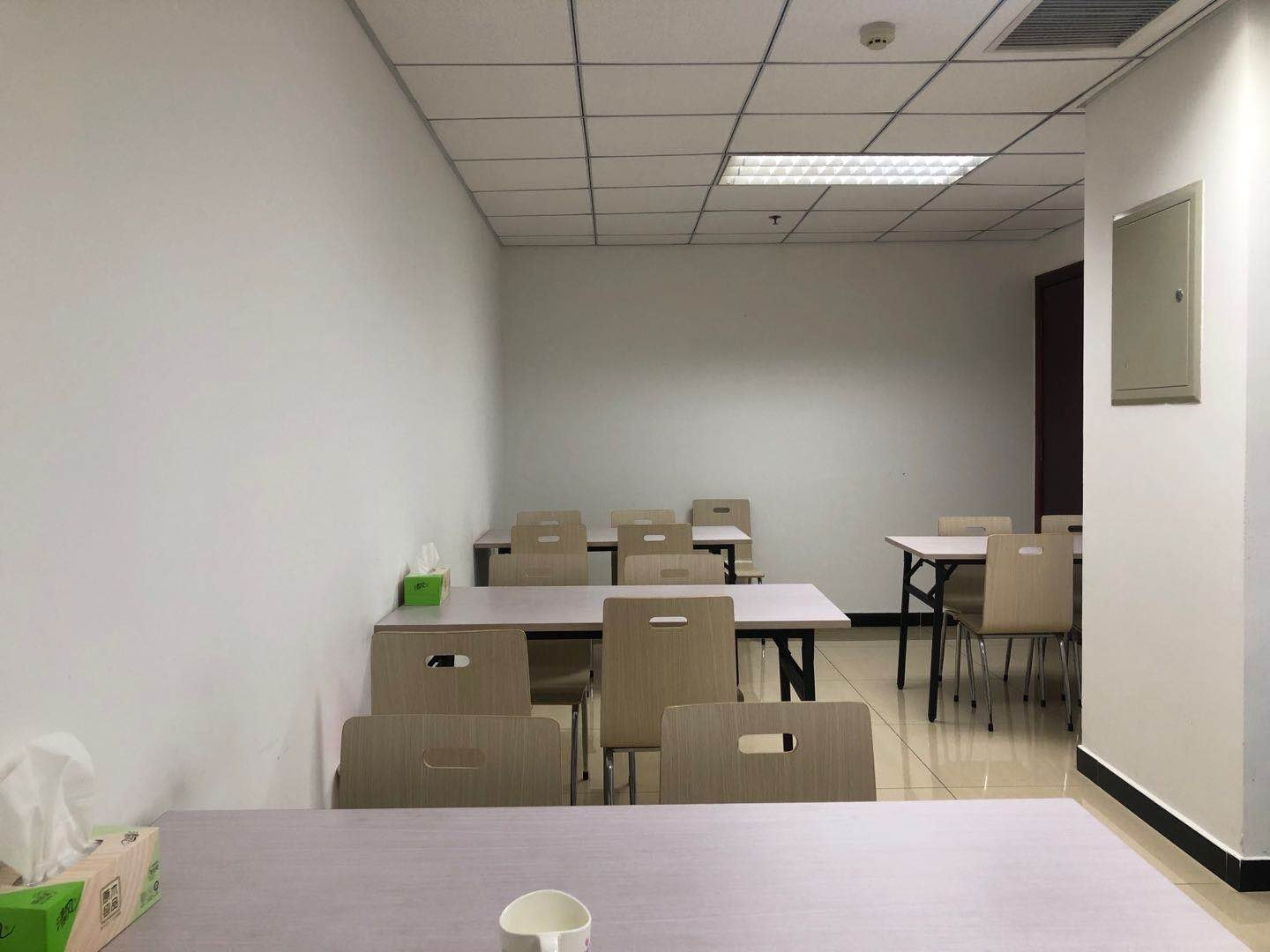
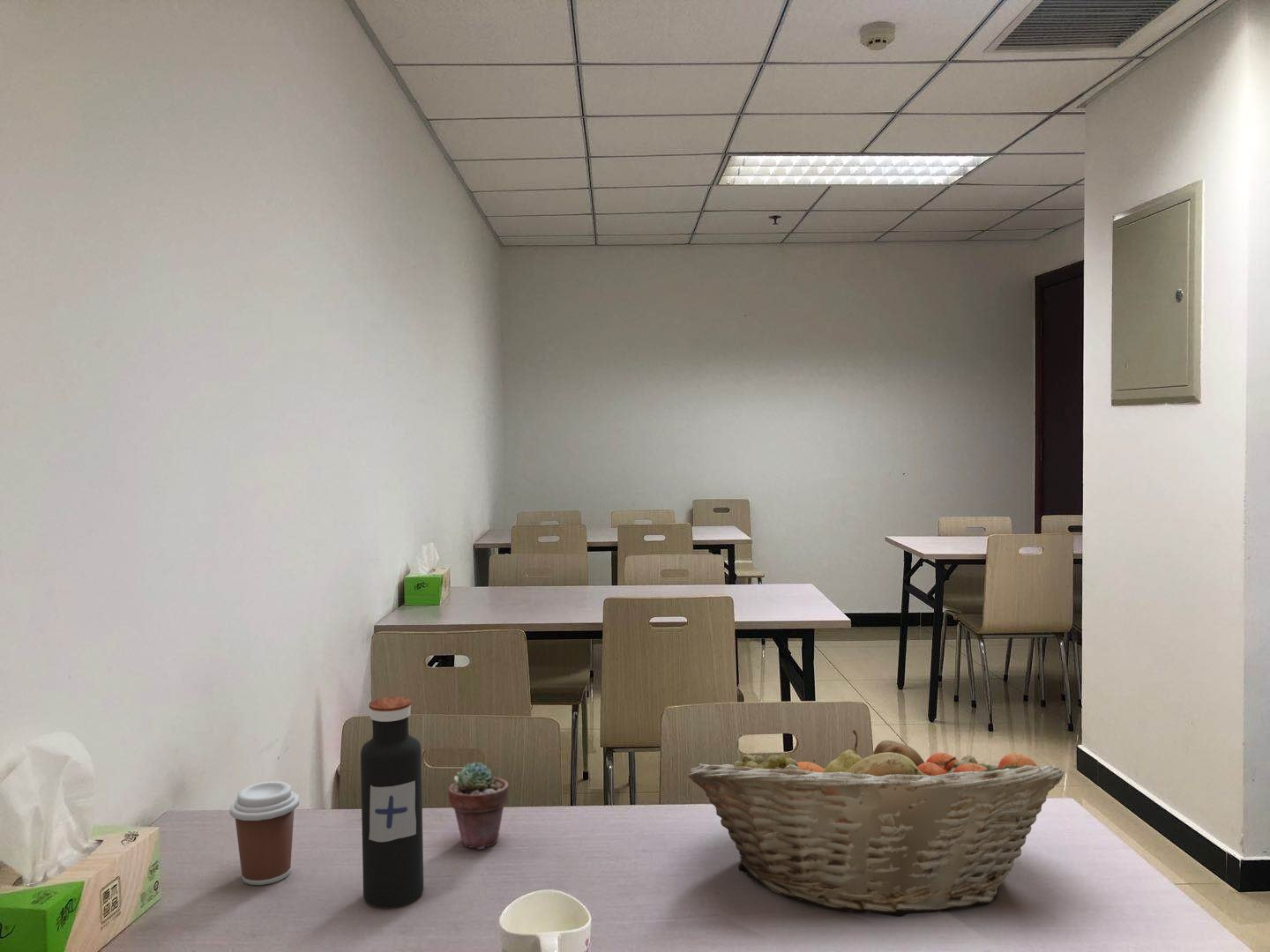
+ water bottle [360,695,424,909]
+ fruit basket [688,729,1065,918]
+ potted succulent [448,762,510,851]
+ coffee cup [228,780,300,886]
